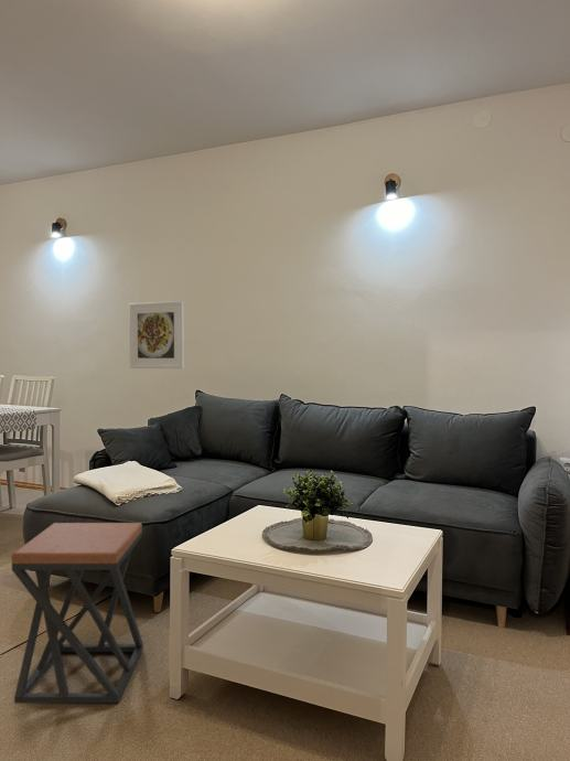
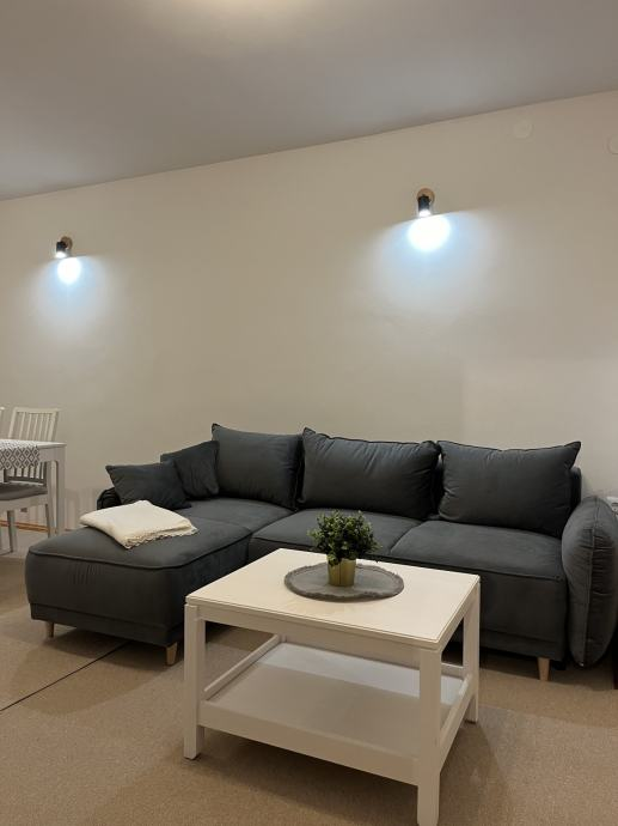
- stool [11,522,144,705]
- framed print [128,300,185,369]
